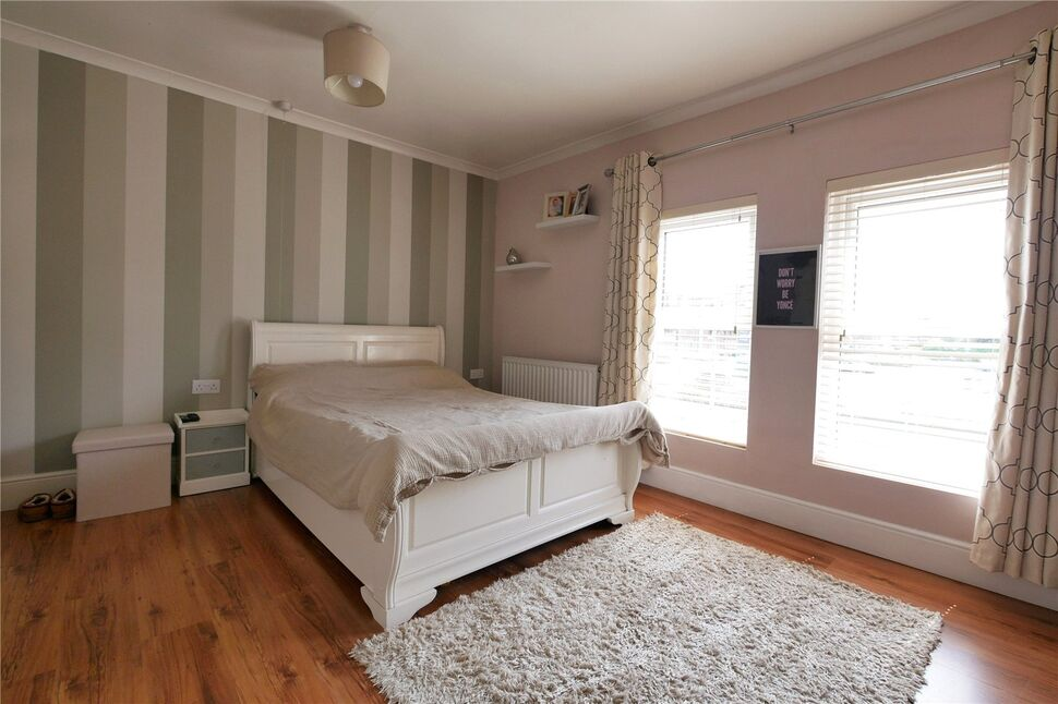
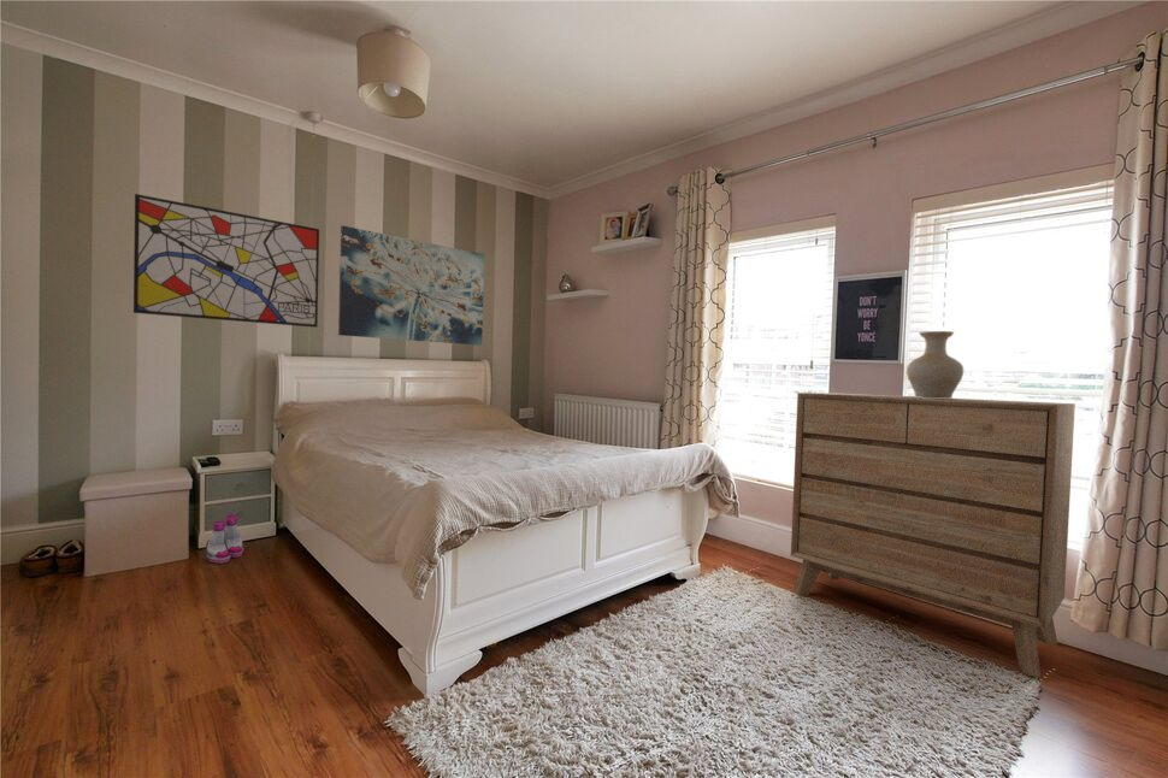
+ wall art [132,193,320,329]
+ wall art [337,225,485,347]
+ vase [906,330,965,399]
+ boots [205,514,246,564]
+ dresser [790,391,1076,678]
